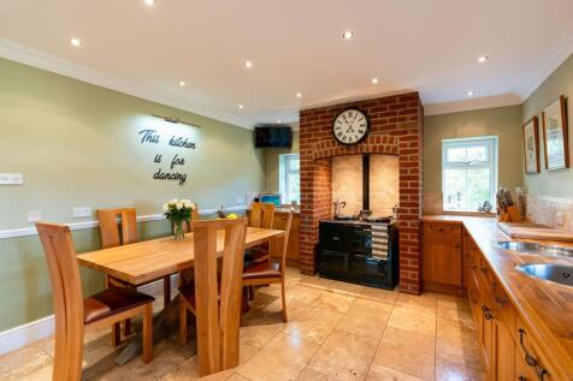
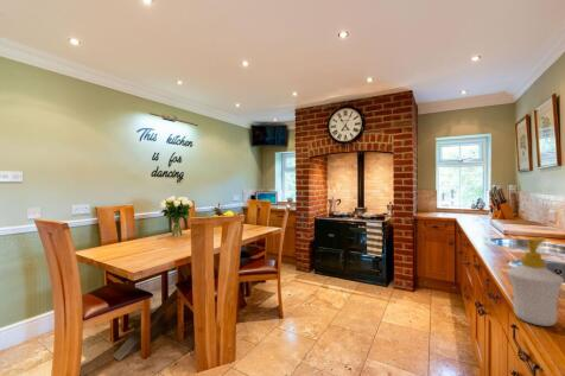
+ soap bottle [506,237,565,327]
